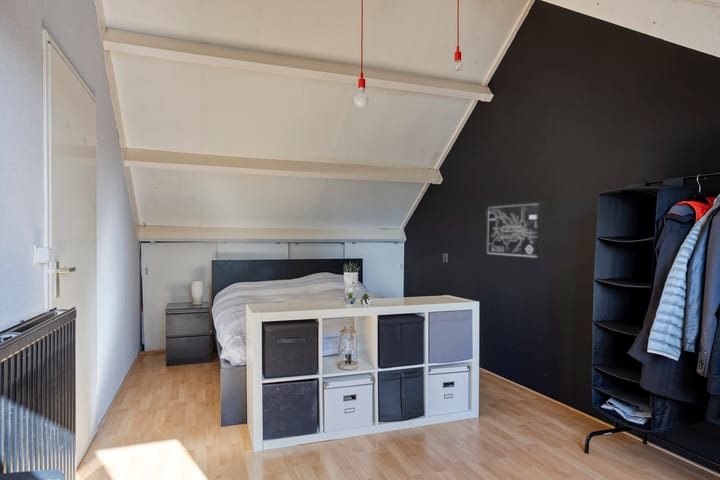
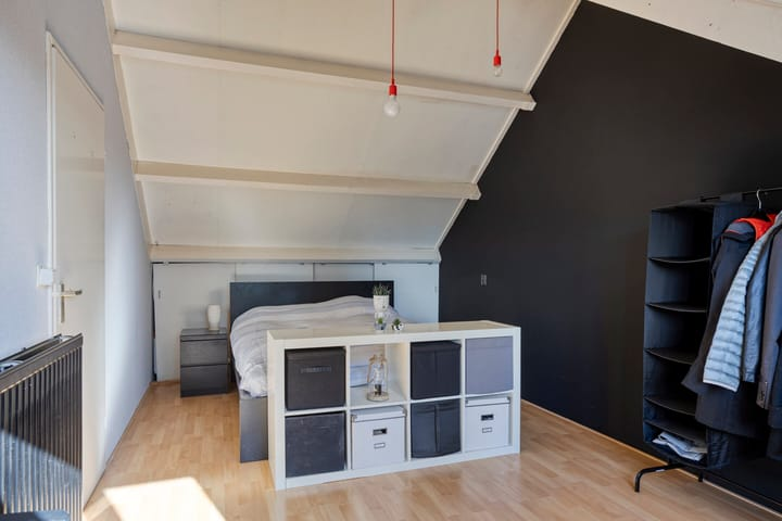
- wall art [484,200,546,261]
